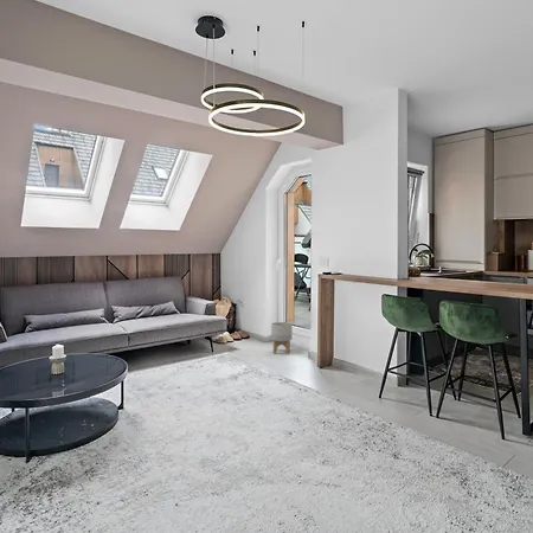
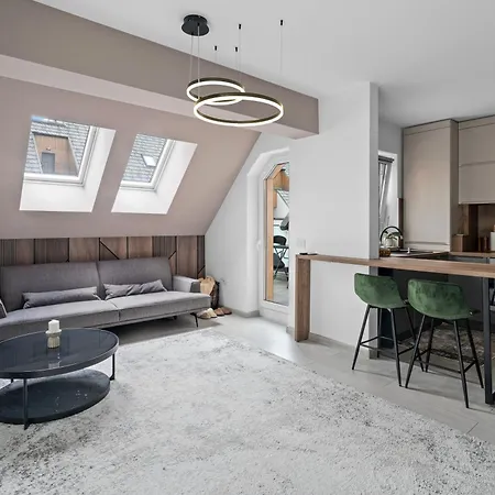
- planter [270,321,294,355]
